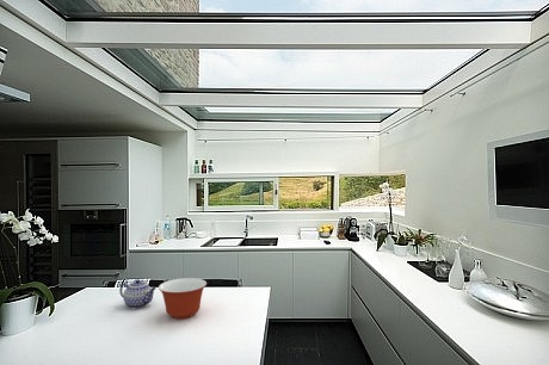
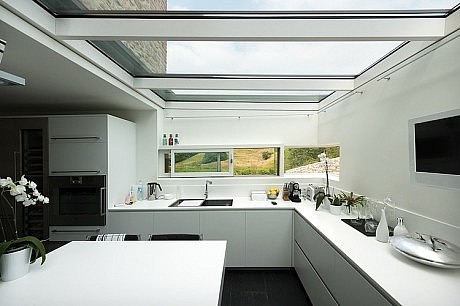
- mixing bowl [158,277,208,320]
- teapot [118,278,158,310]
